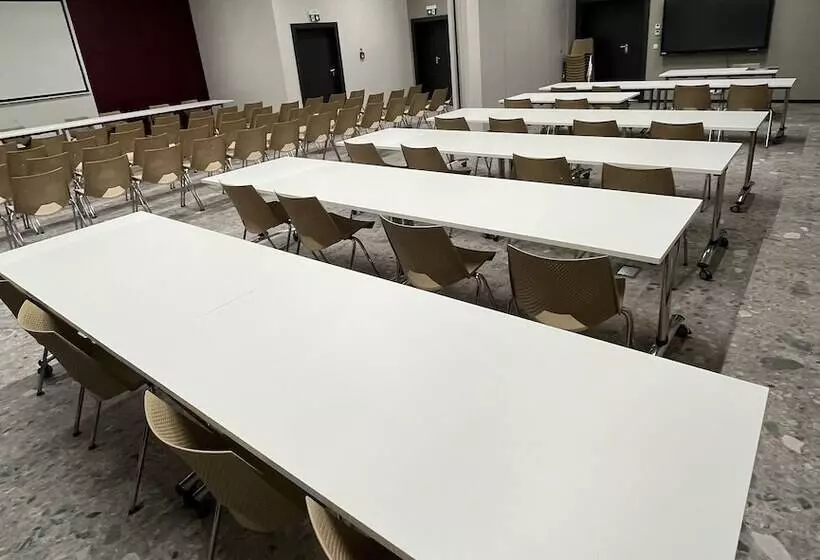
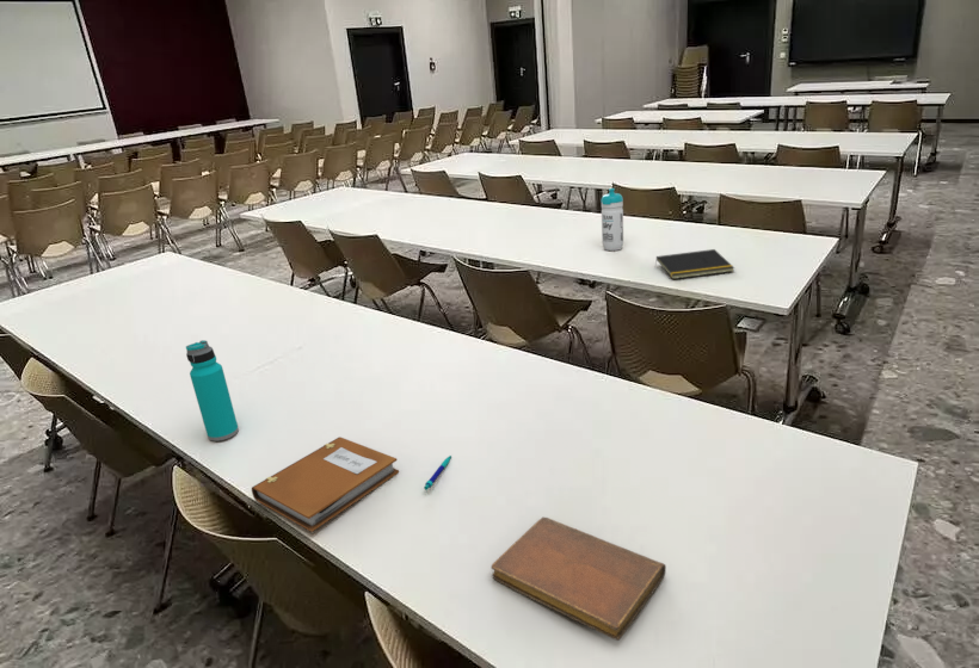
+ water bottle [599,187,624,252]
+ pen [423,454,452,491]
+ notepad [653,248,735,280]
+ notebook [251,435,400,533]
+ water bottle [185,339,240,443]
+ notebook [490,517,667,642]
